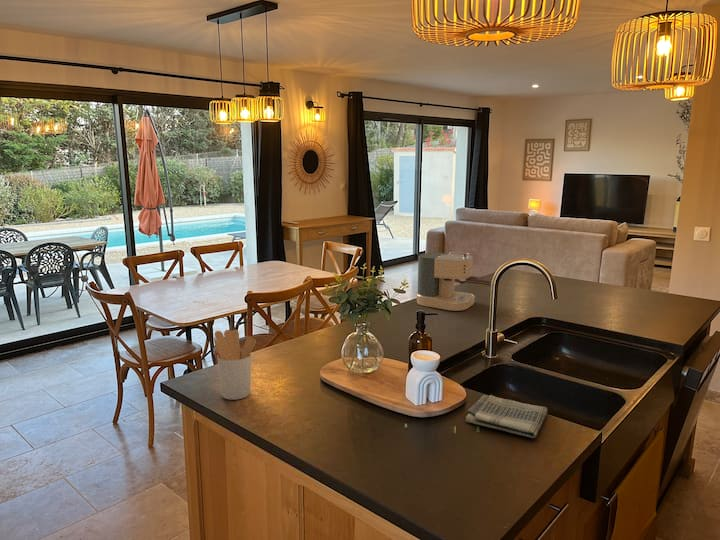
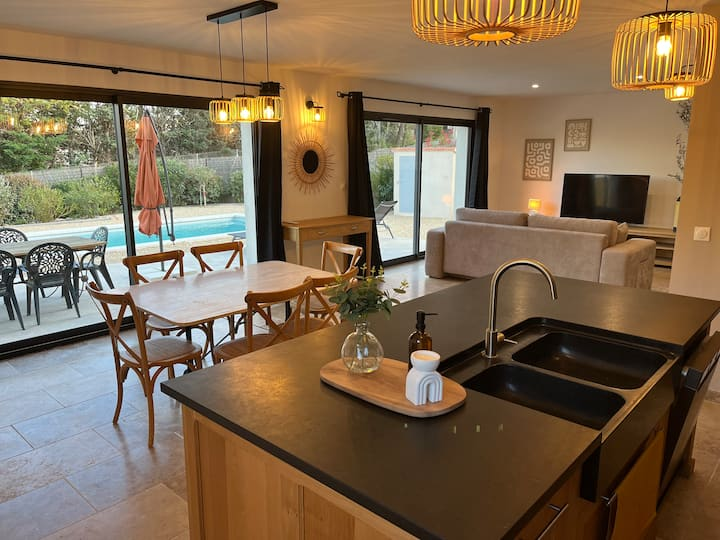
- utensil holder [213,329,257,401]
- dish towel [465,394,549,439]
- coffee maker [415,251,492,312]
